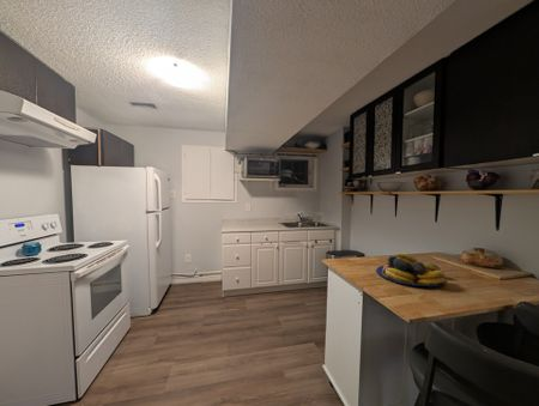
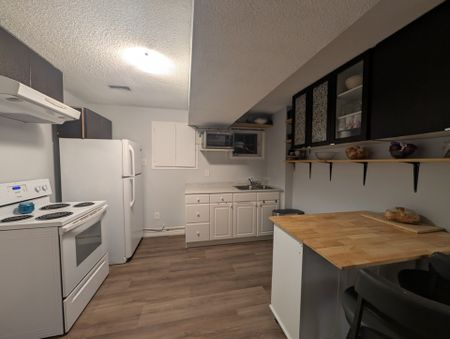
- fruit bowl [375,253,446,287]
